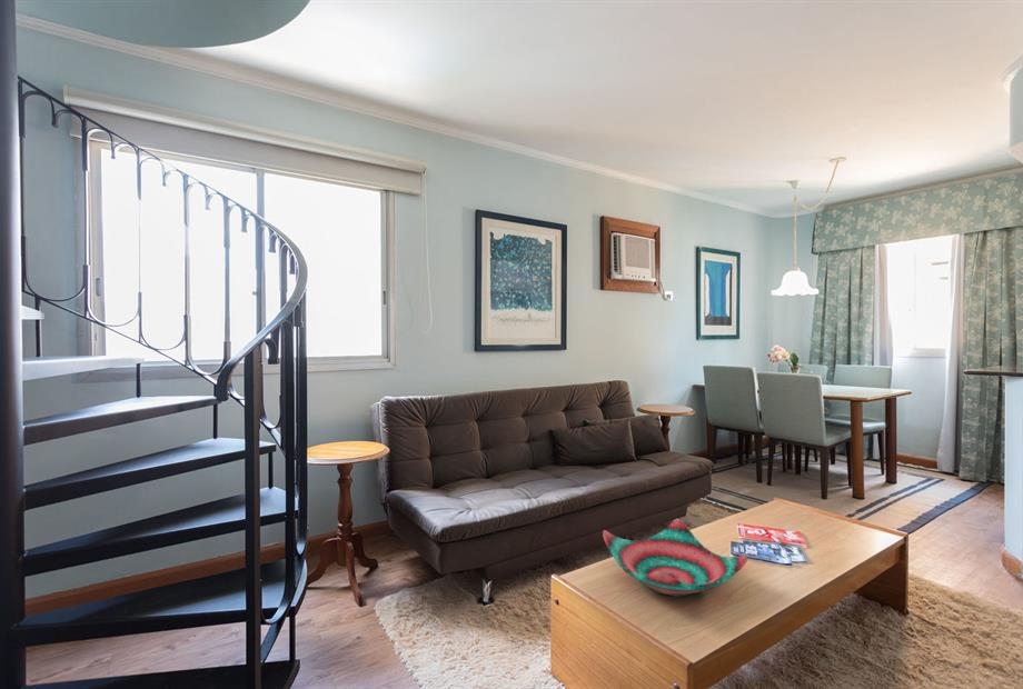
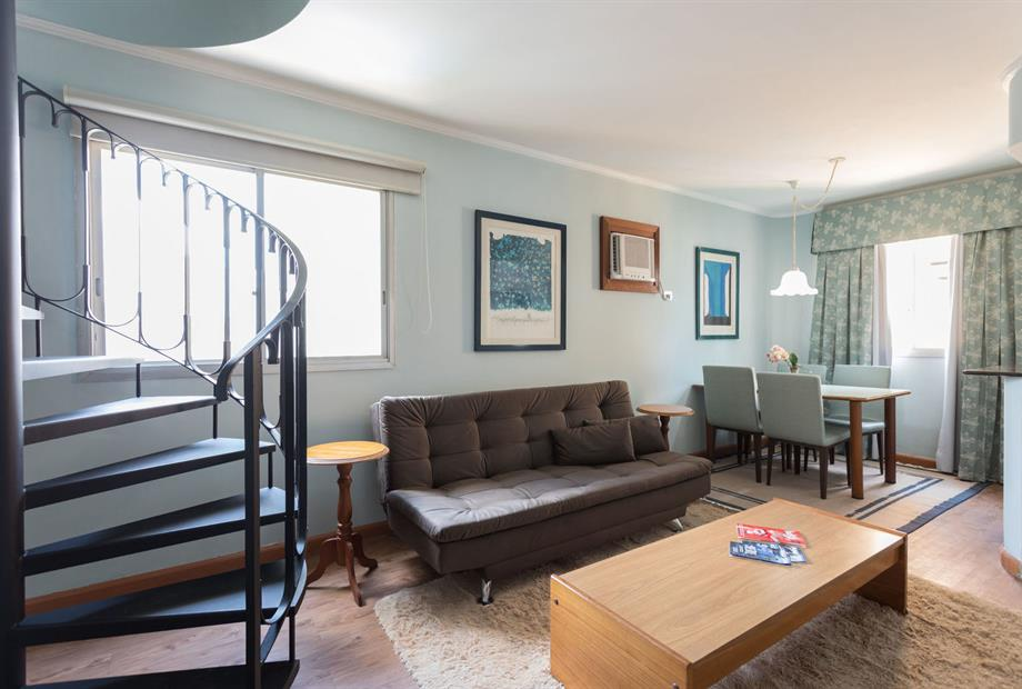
- decorative bowl [602,518,748,598]
